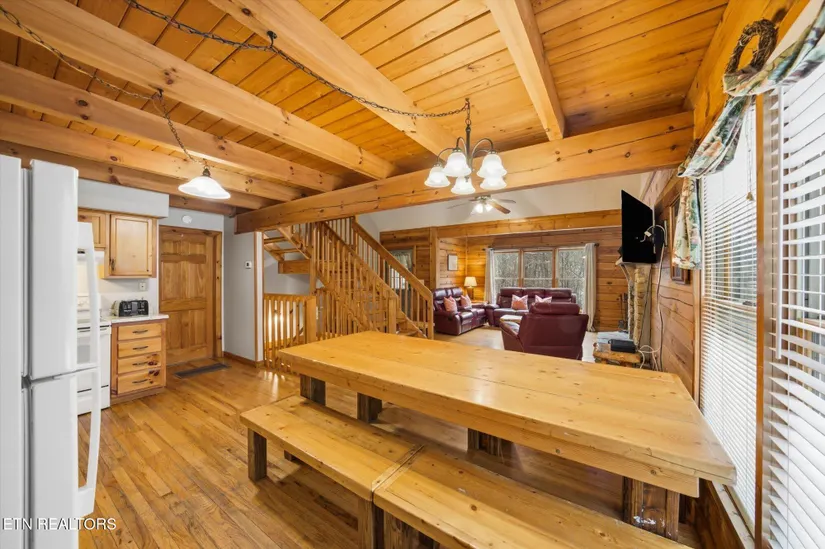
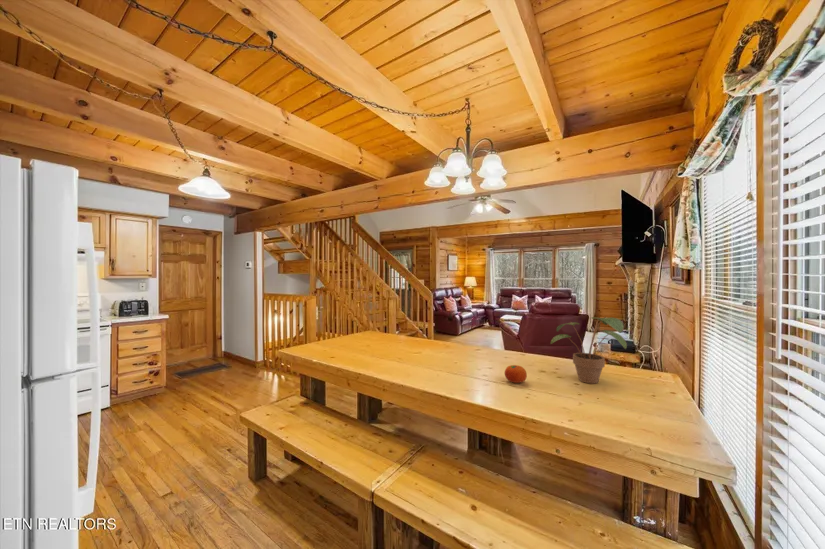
+ potted plant [550,316,628,385]
+ fruit [504,364,528,384]
